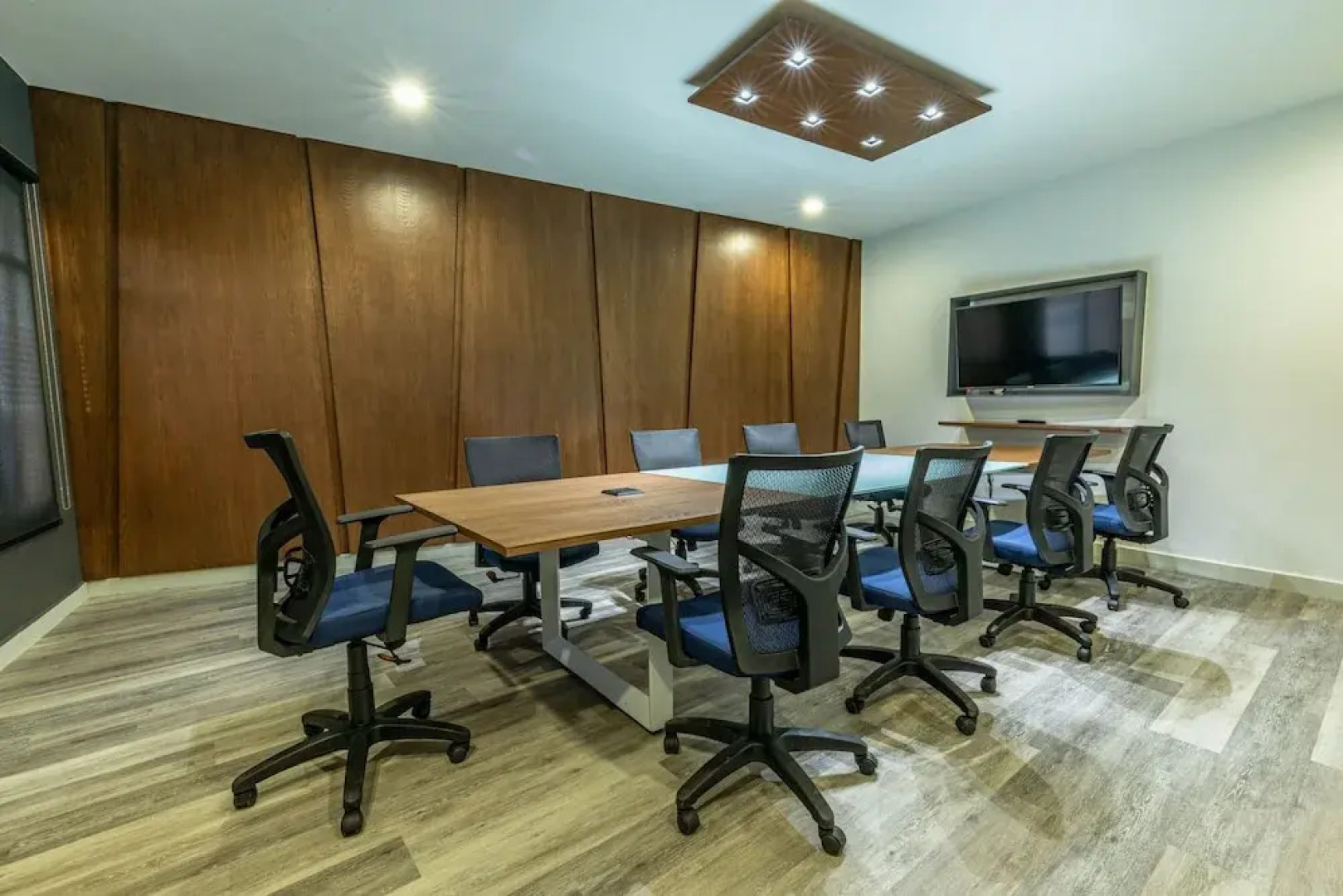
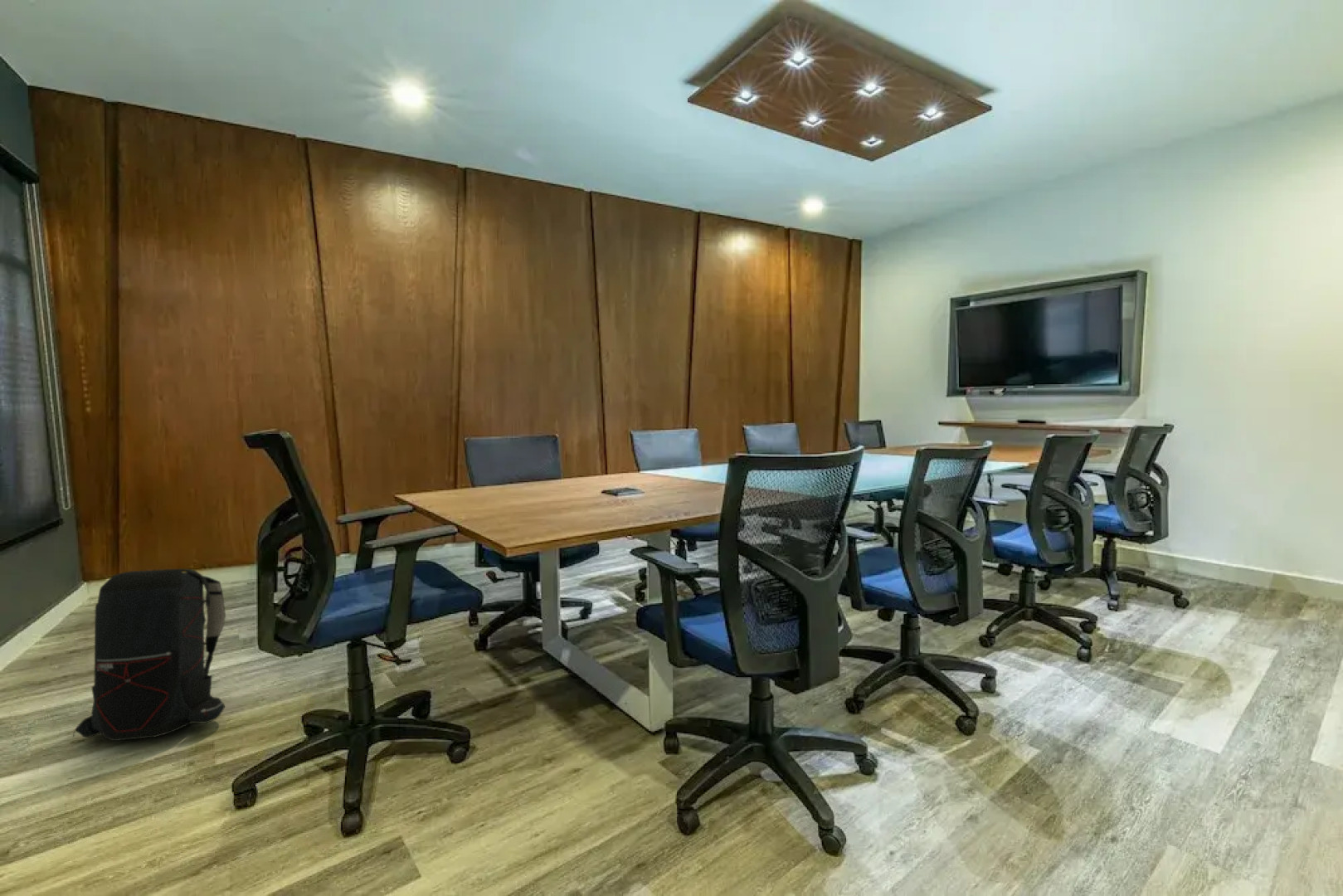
+ backpack [72,568,226,742]
